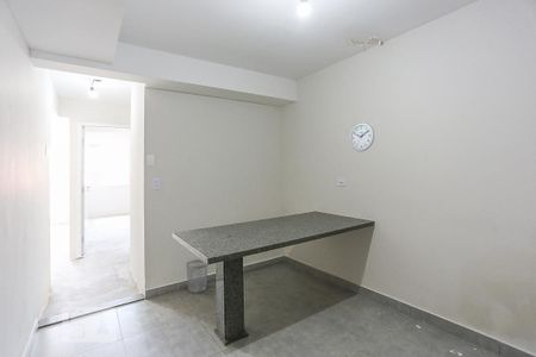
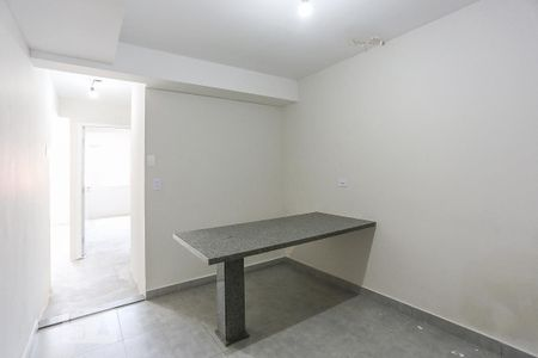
- wastebasket [186,258,210,294]
- wall clock [349,121,375,152]
